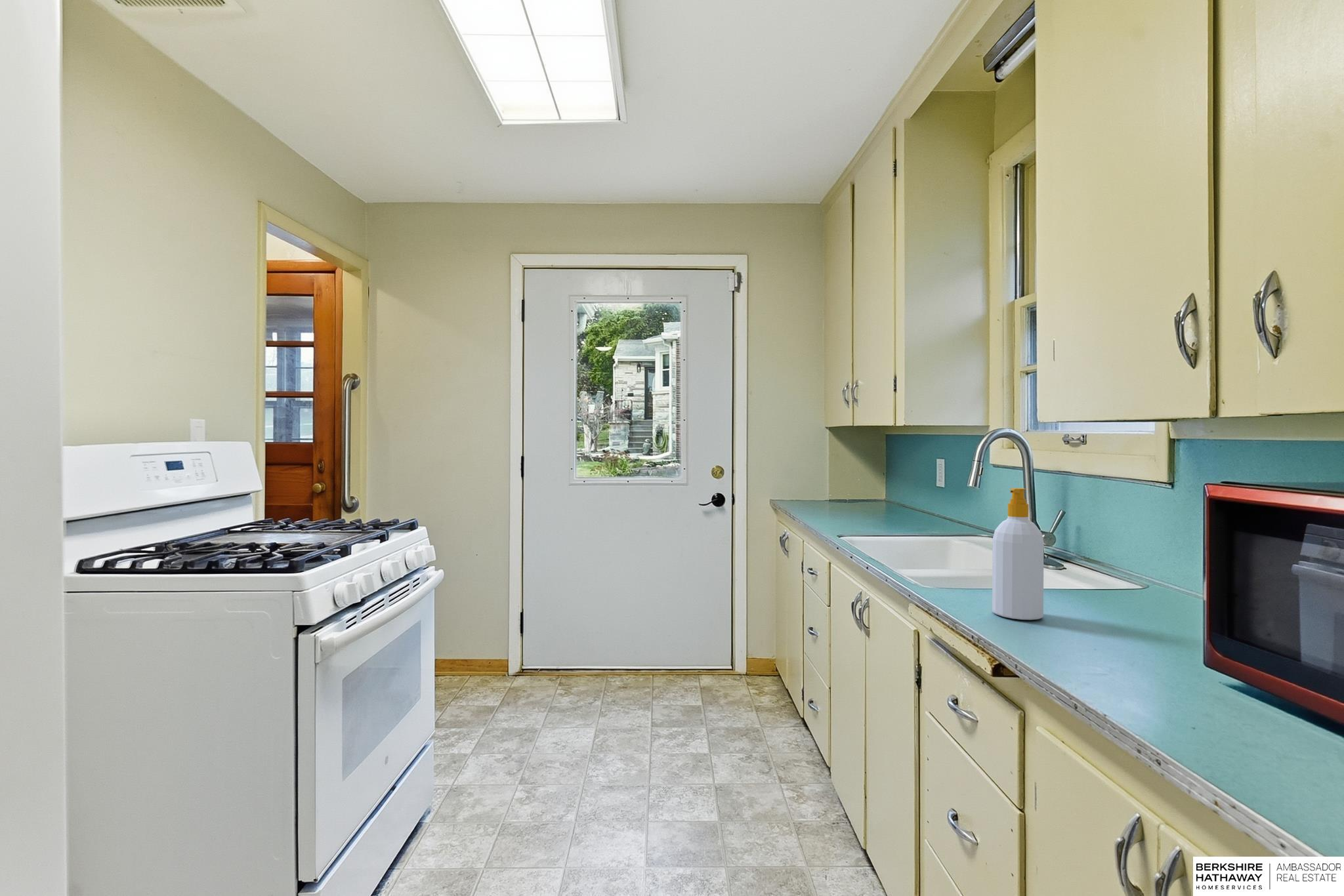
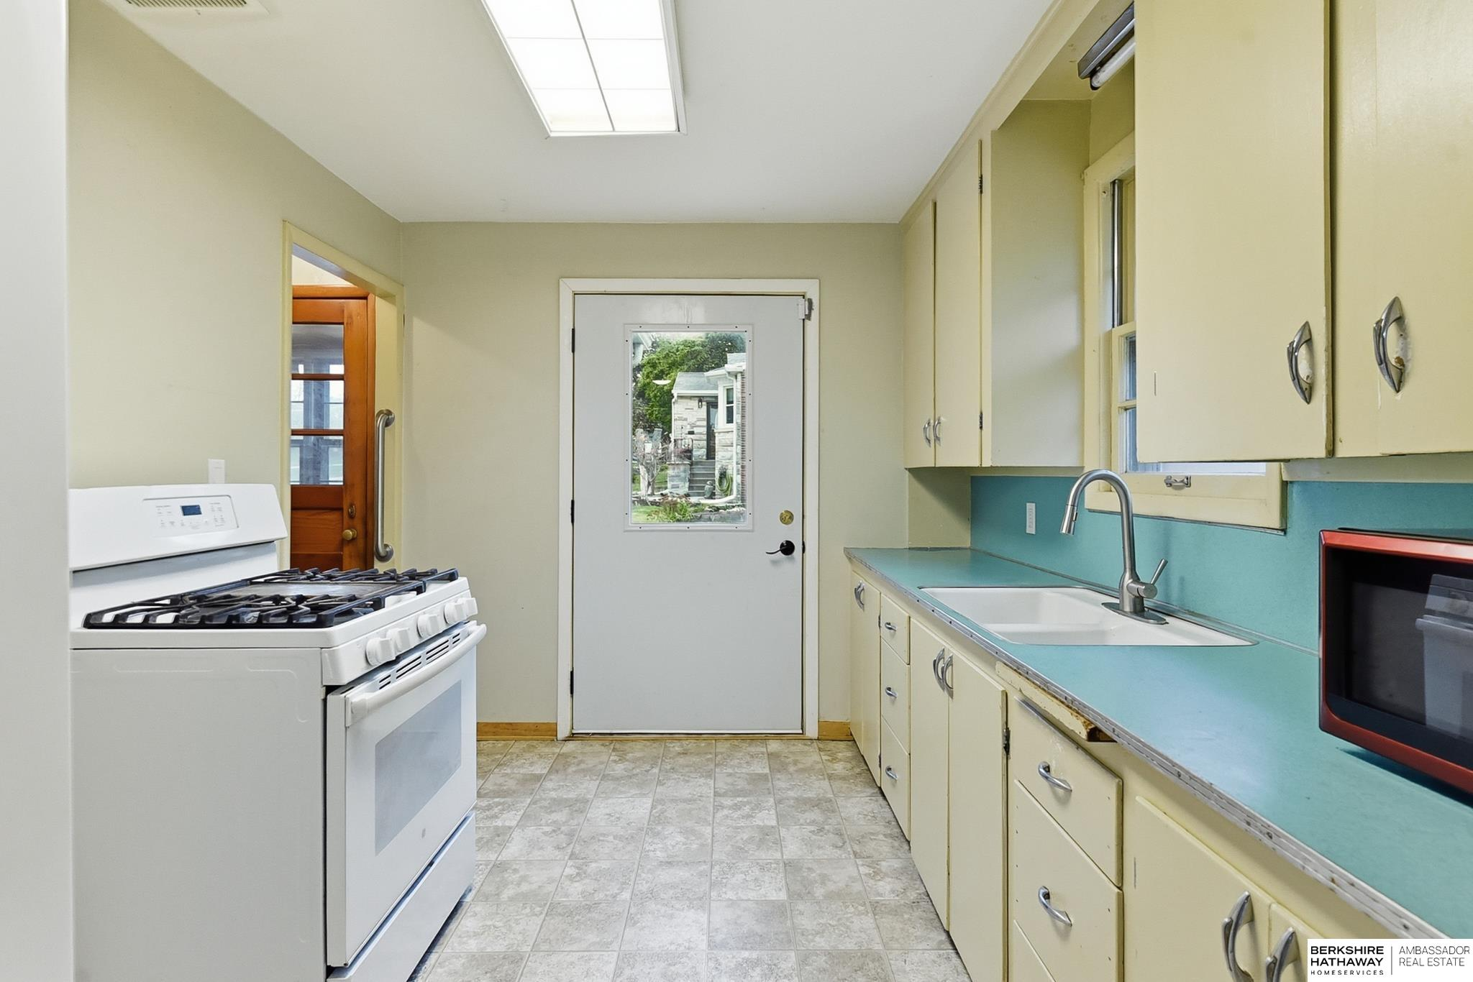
- soap bottle [992,487,1045,621]
